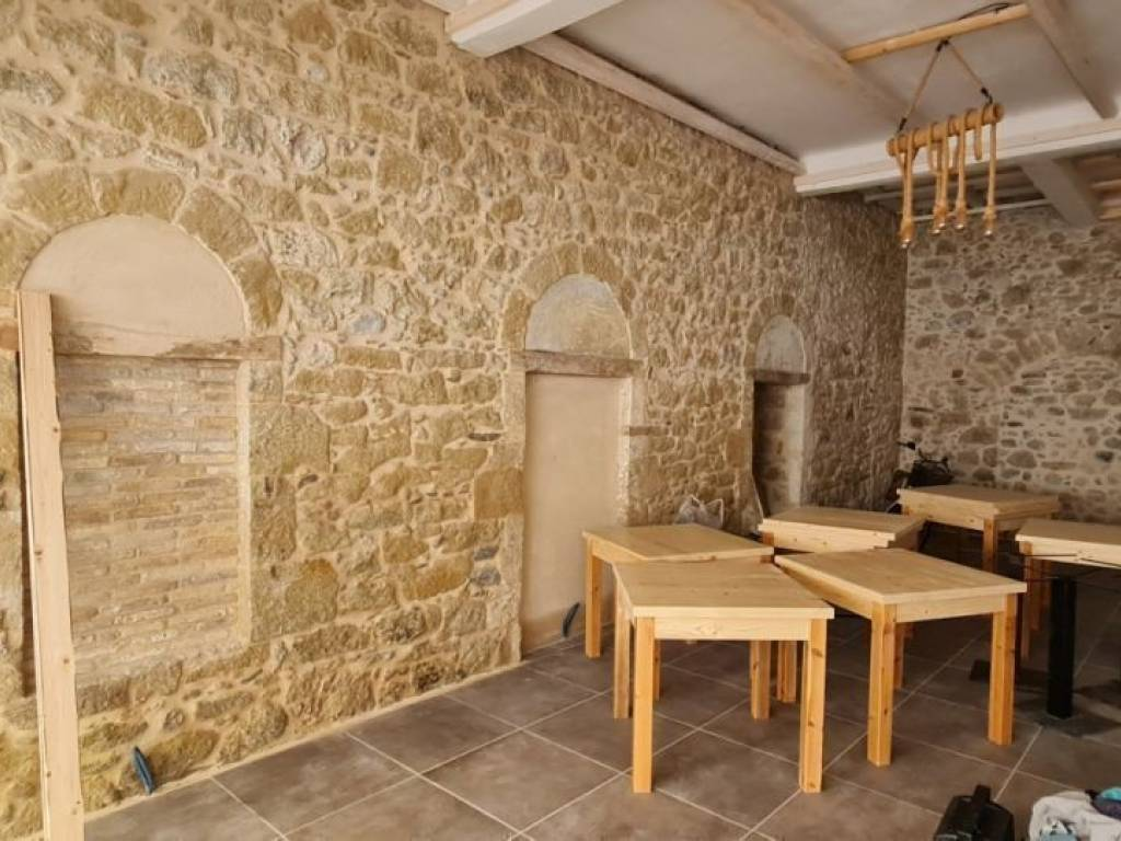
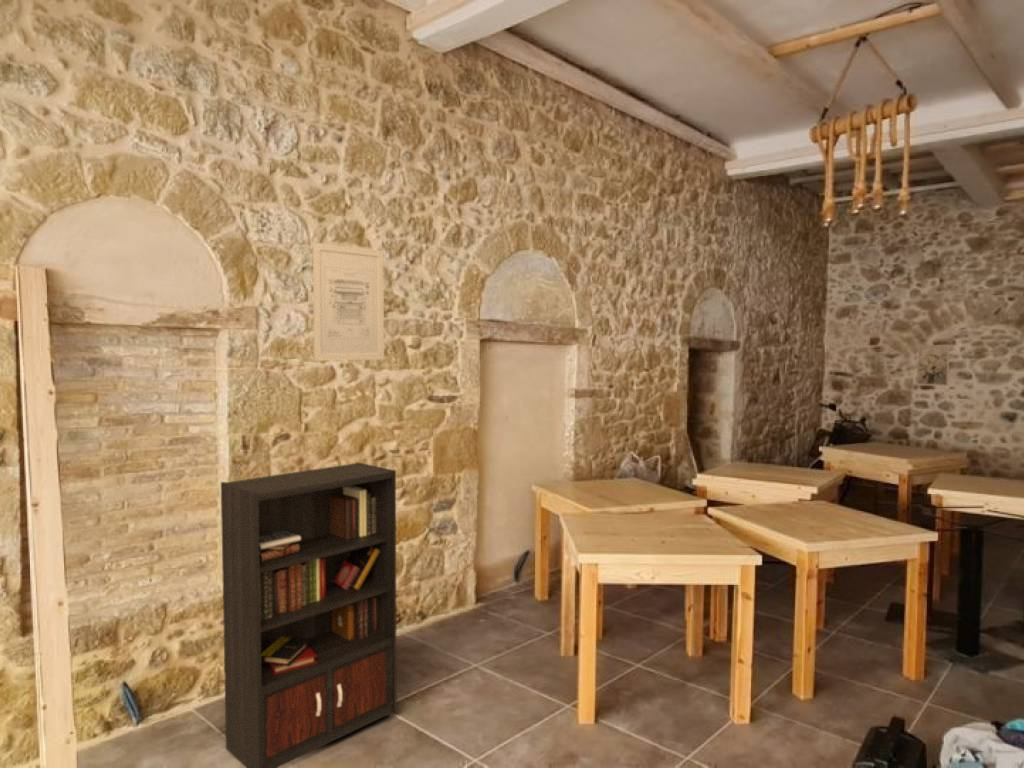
+ wall art [312,242,385,362]
+ wall art [915,344,951,387]
+ bookcase [220,461,398,768]
